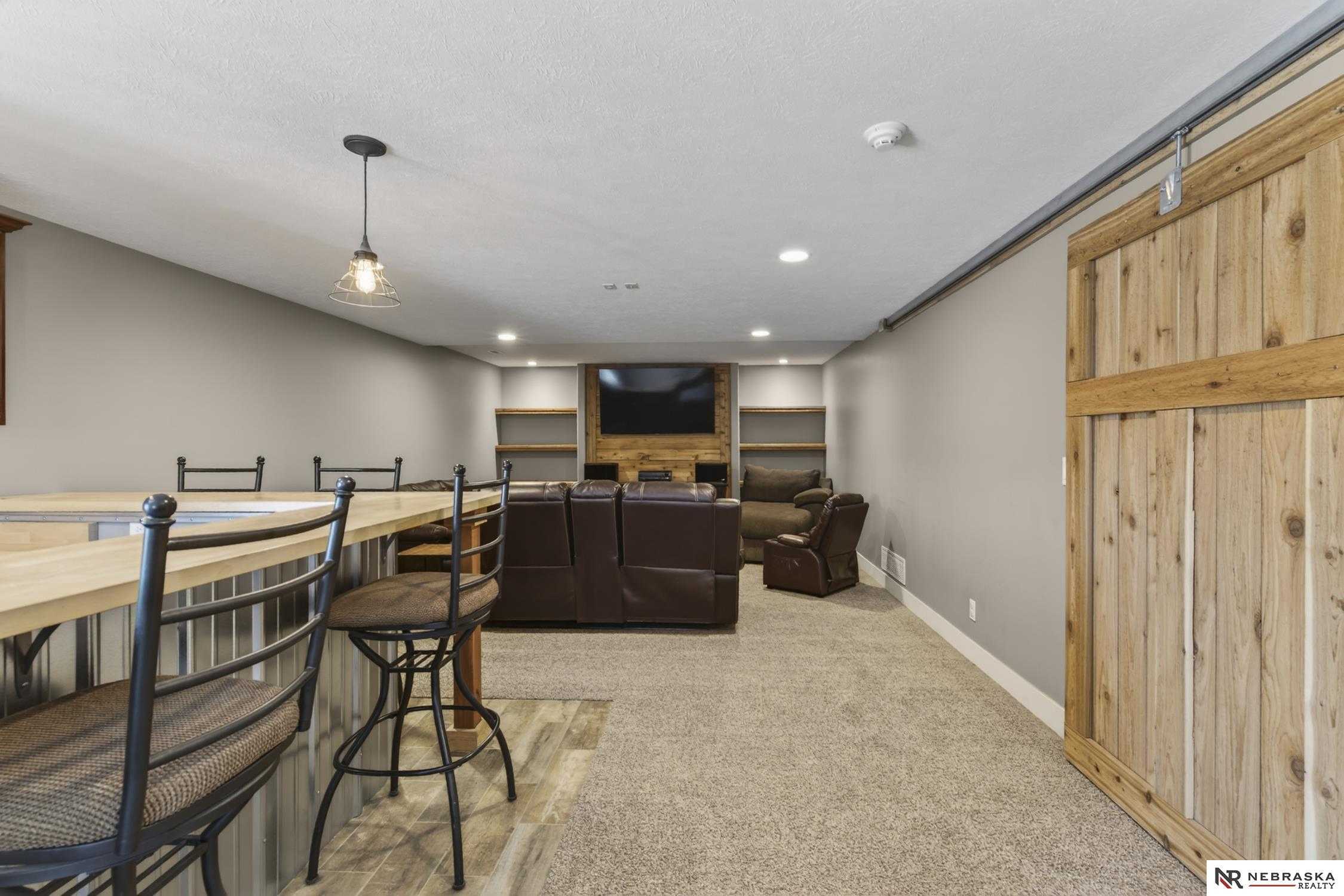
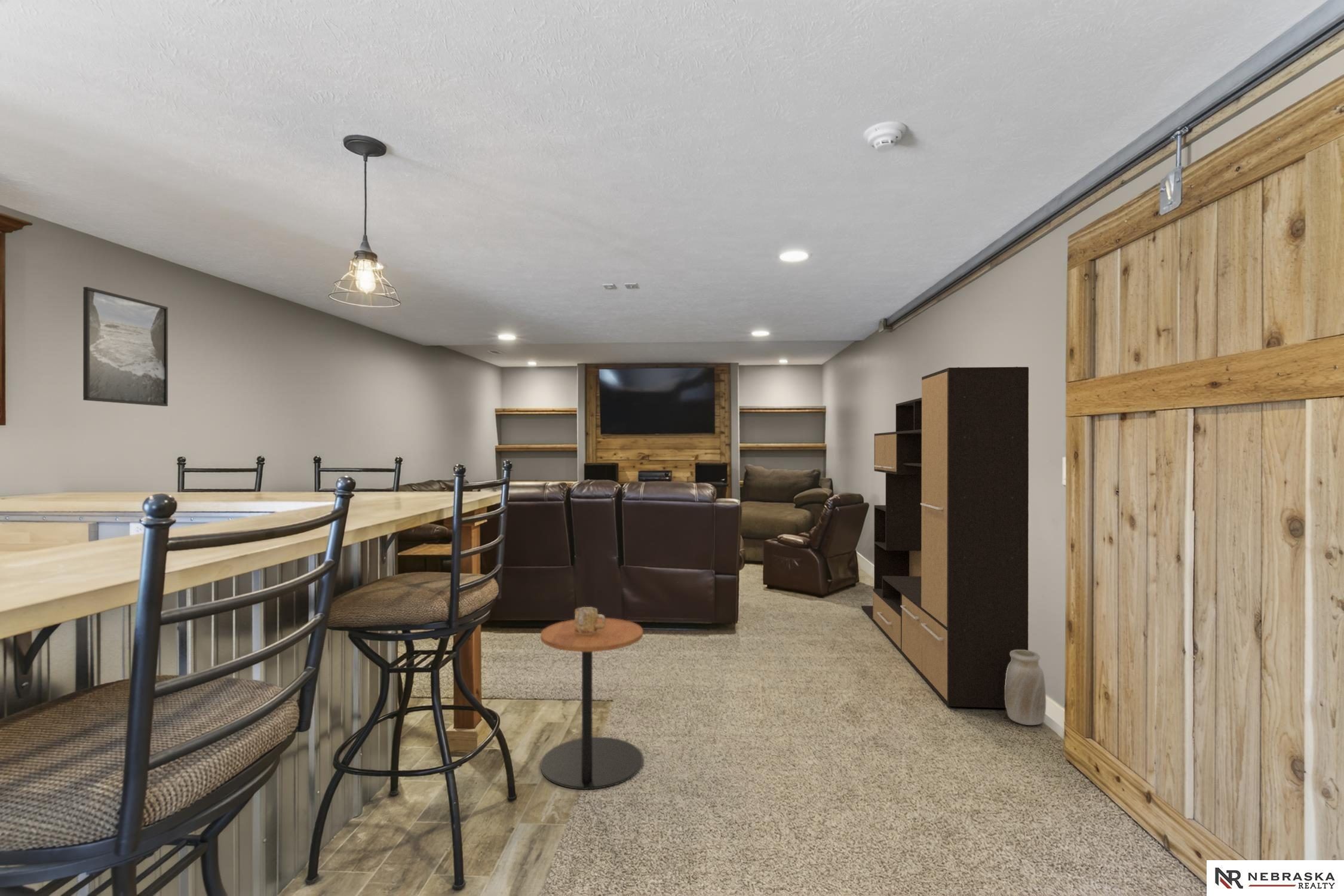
+ media console [861,366,1029,708]
+ mug [574,606,606,635]
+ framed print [82,286,168,407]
+ side table [540,618,643,790]
+ vase [1005,650,1047,726]
